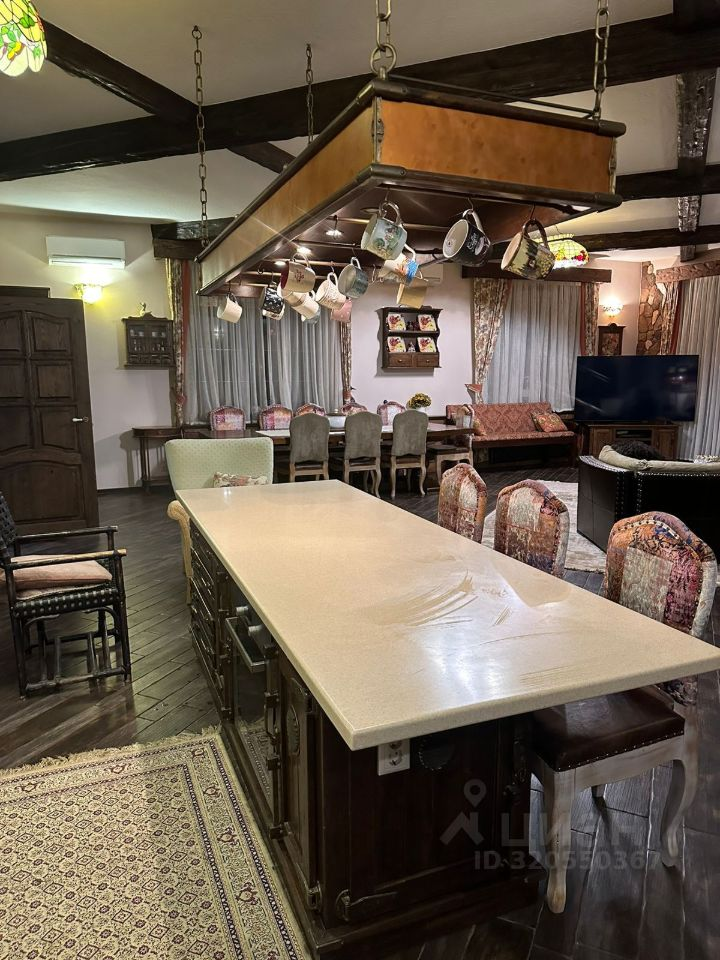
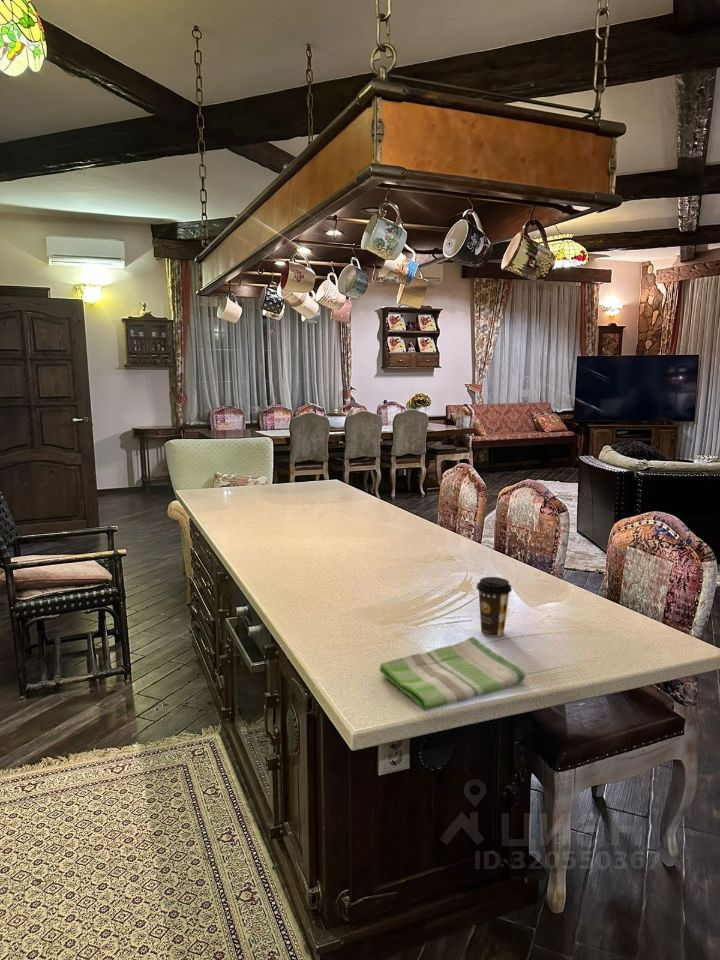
+ coffee cup [476,576,513,638]
+ dish towel [378,636,527,711]
